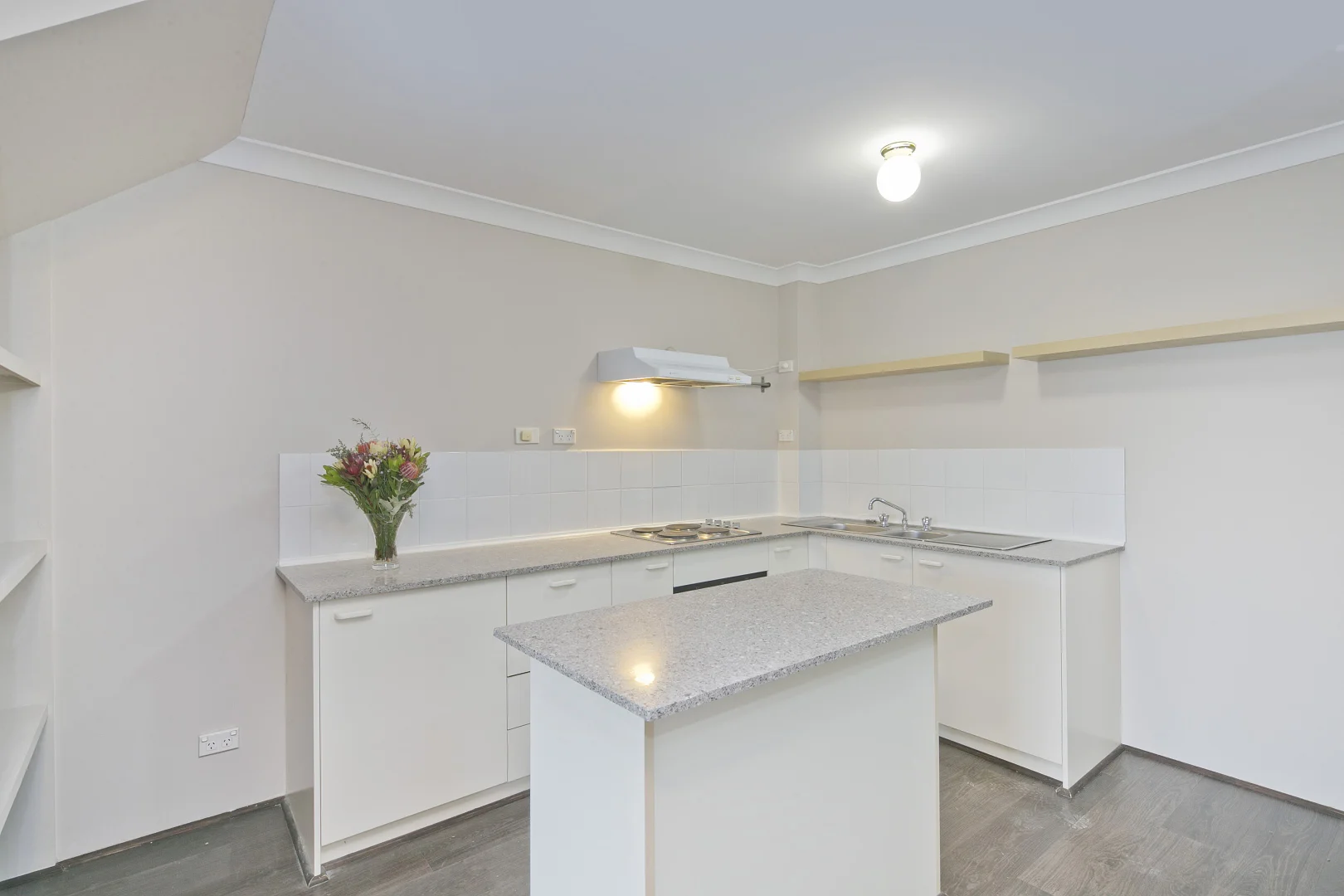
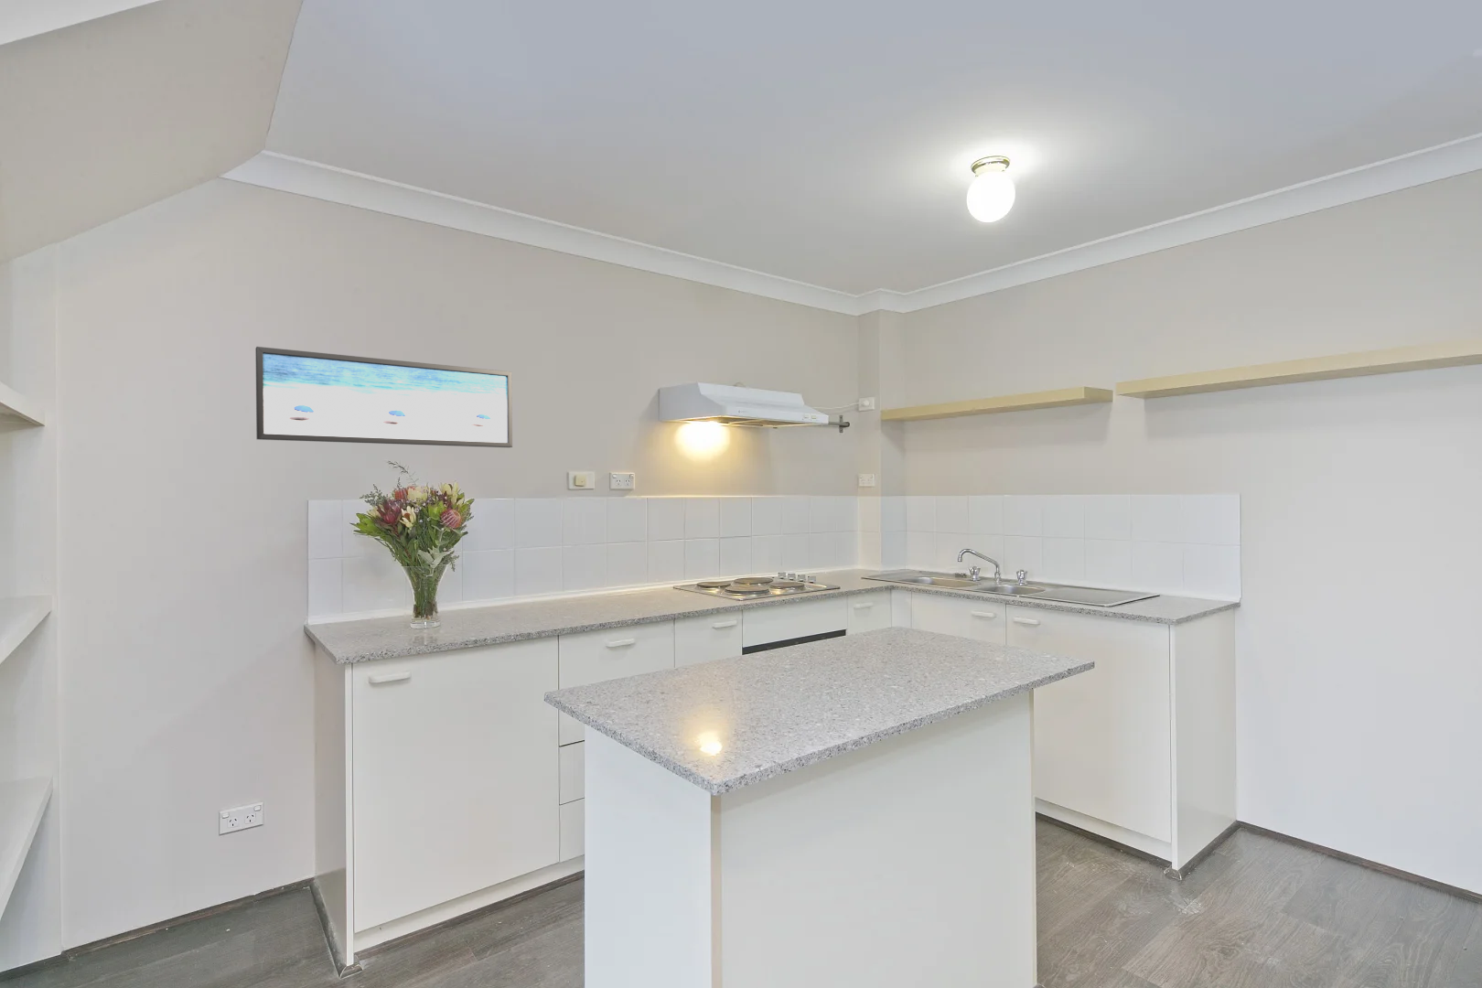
+ wall art [255,346,513,449]
